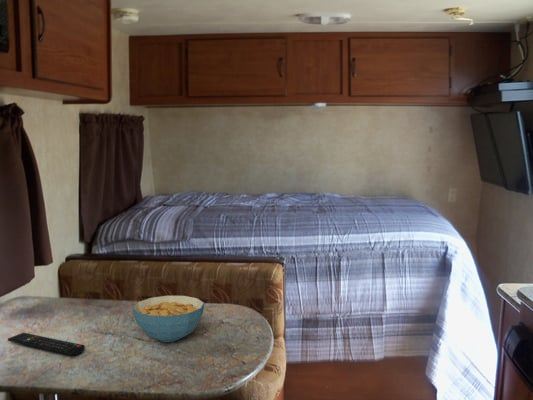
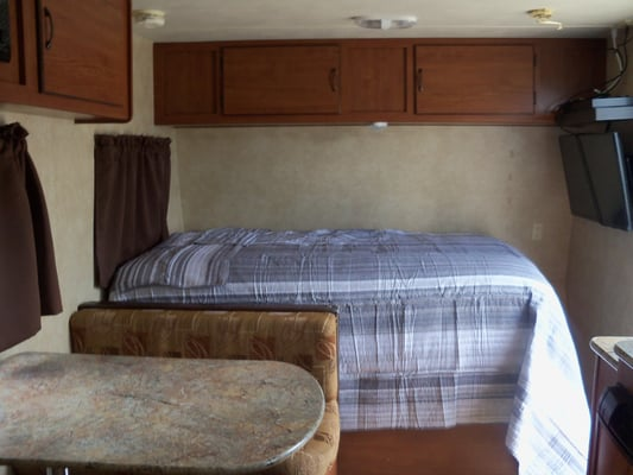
- cereal bowl [132,295,205,343]
- remote control [7,332,86,356]
